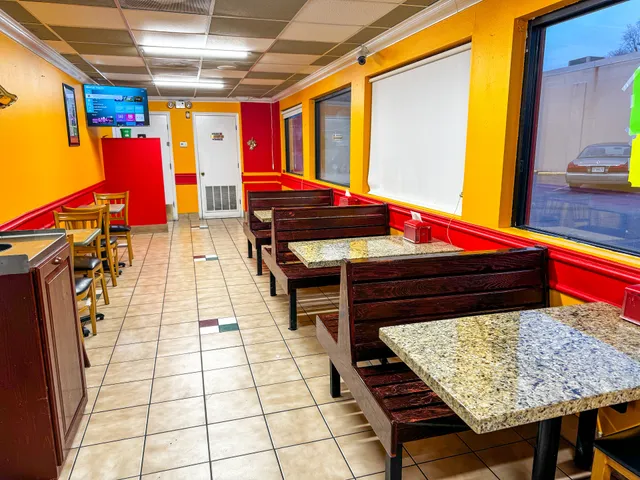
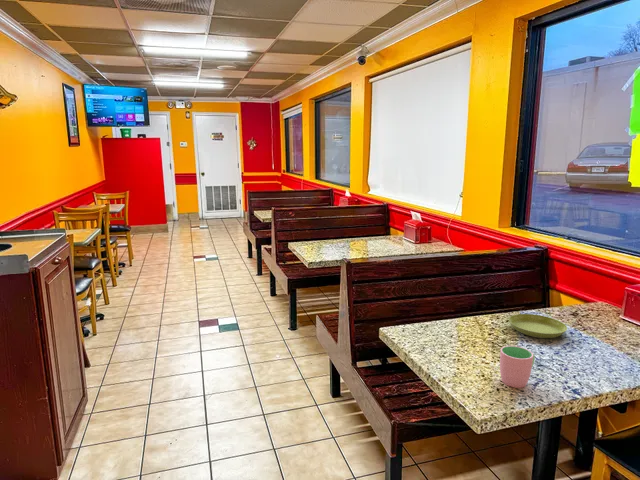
+ saucer [508,313,568,339]
+ cup [499,345,536,389]
